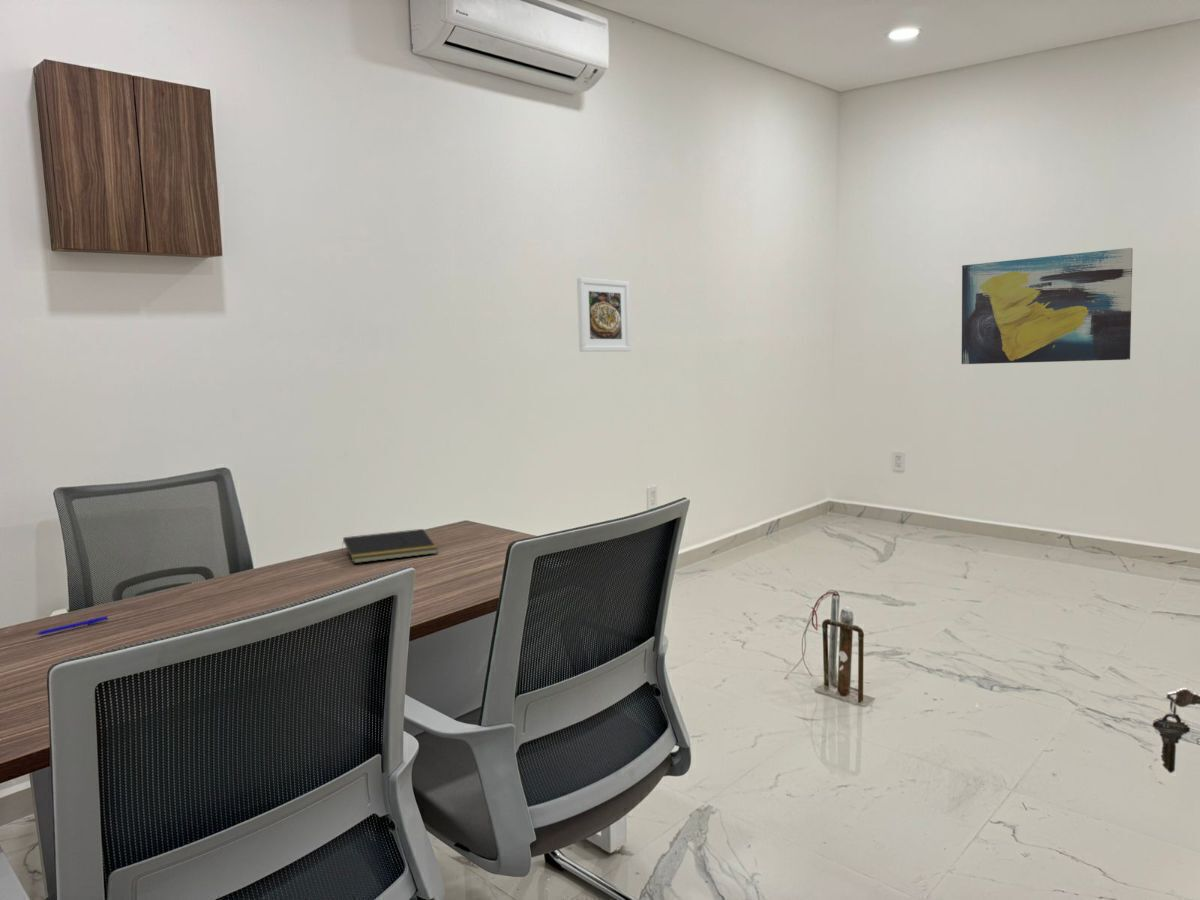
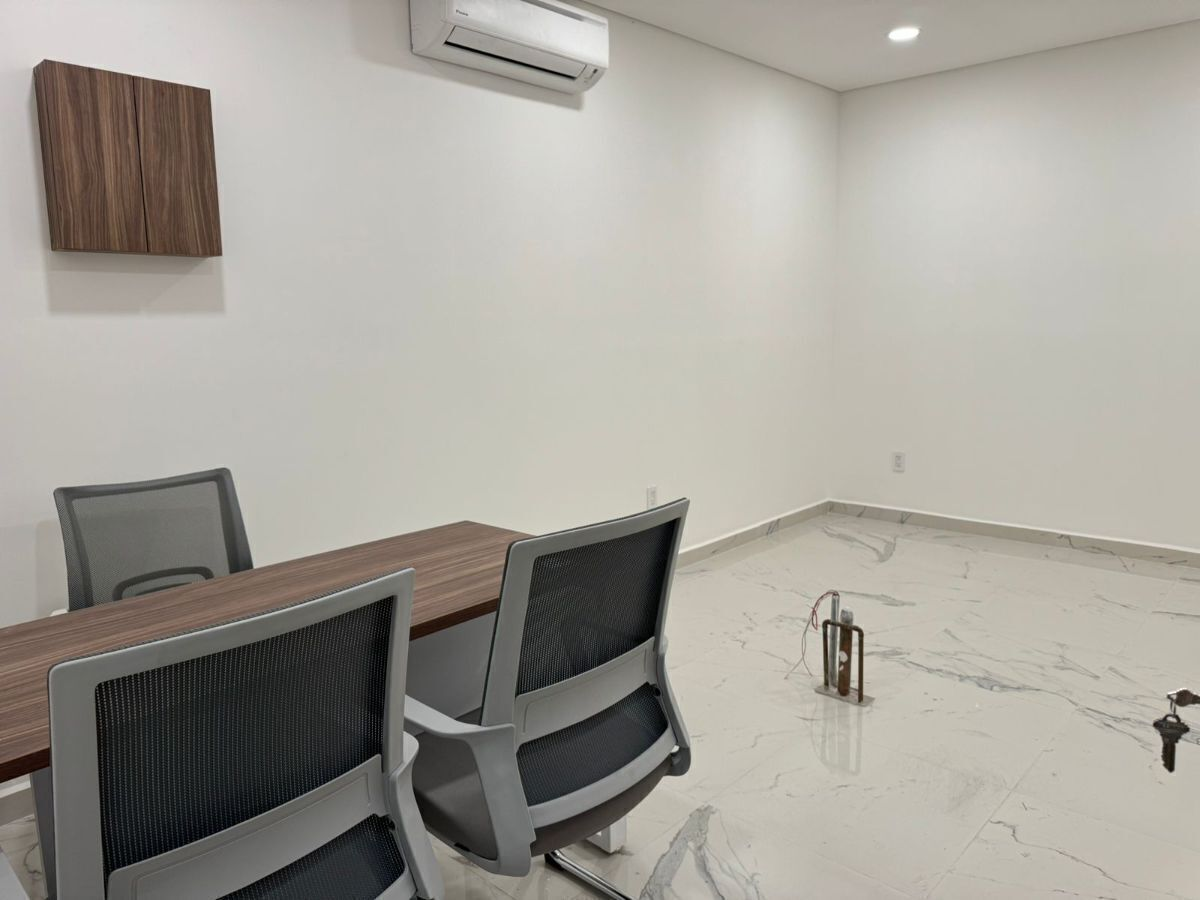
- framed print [576,277,632,353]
- wall art [961,247,1134,365]
- notepad [341,528,438,564]
- pen [36,615,109,636]
